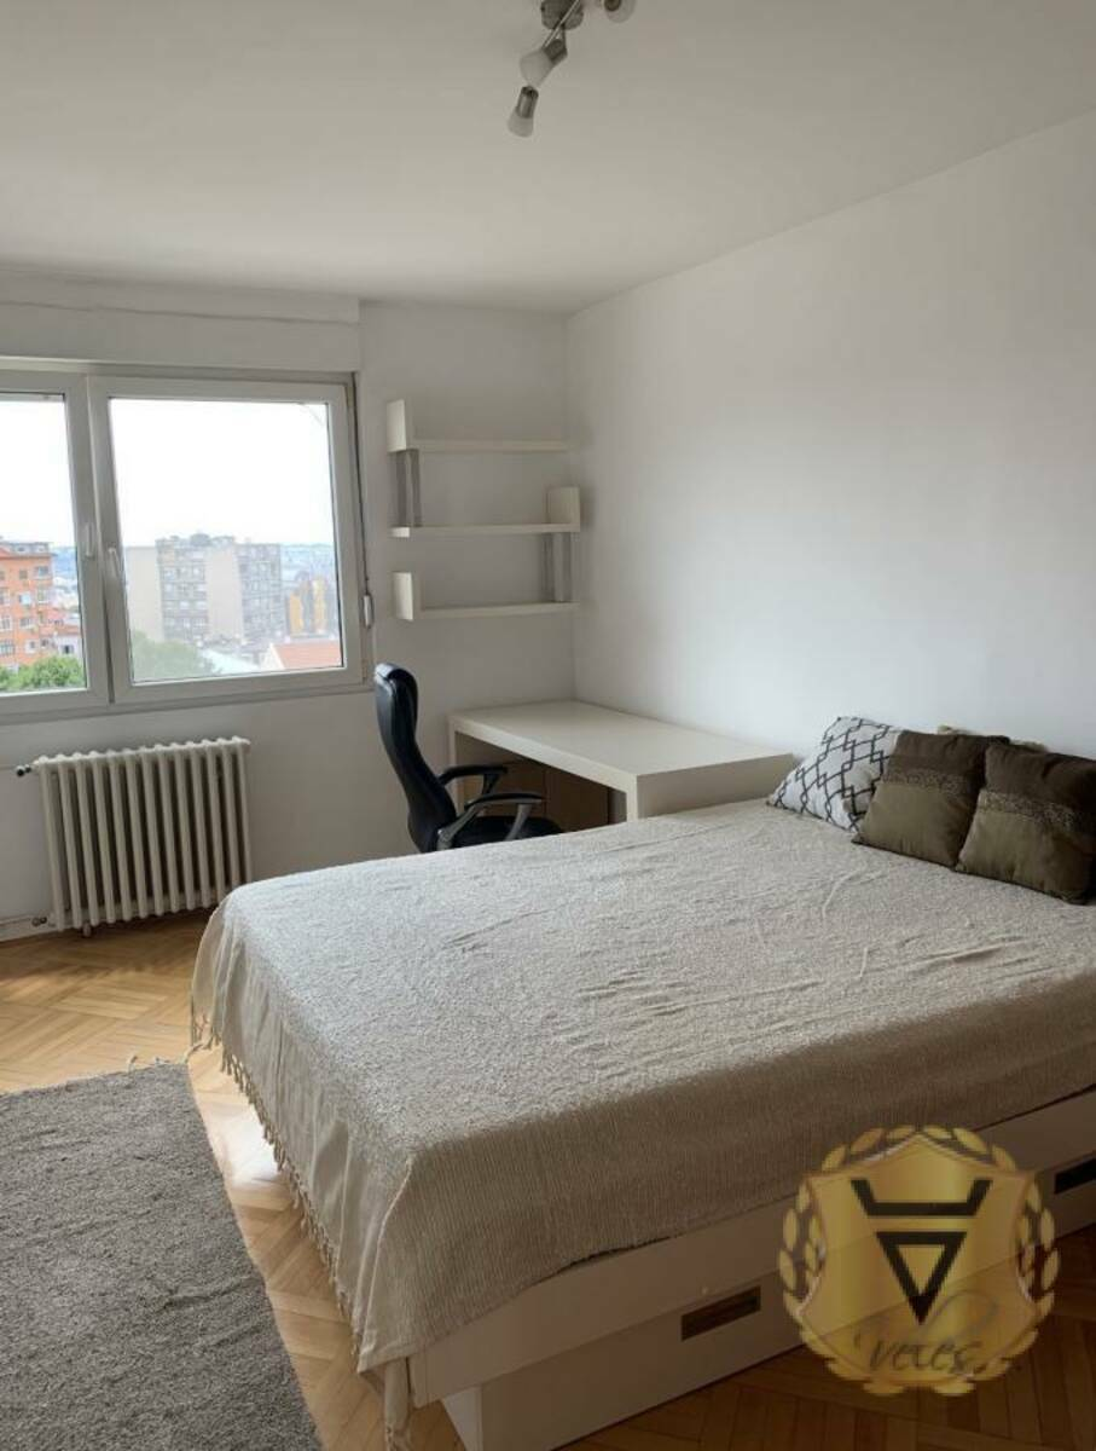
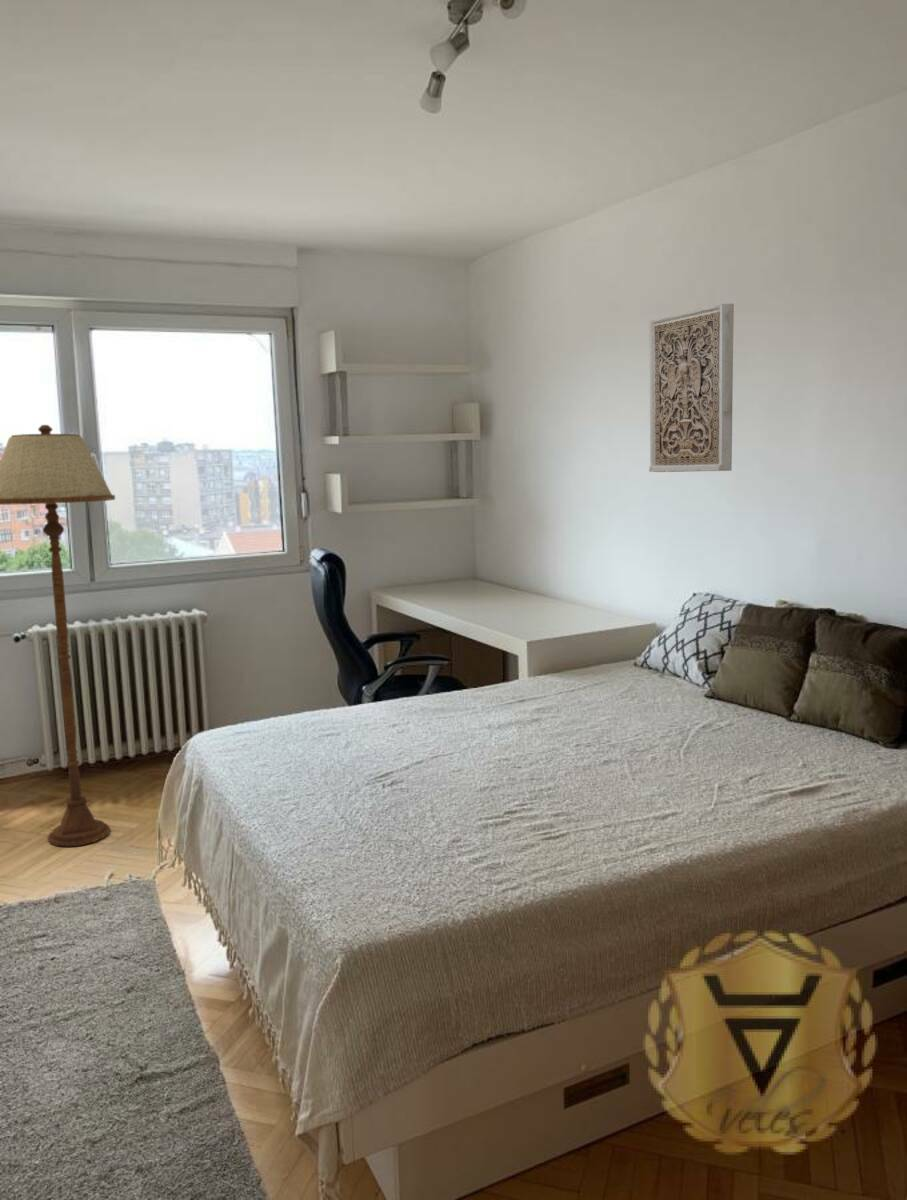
+ floor lamp [0,424,116,848]
+ wall panel [648,303,735,473]
